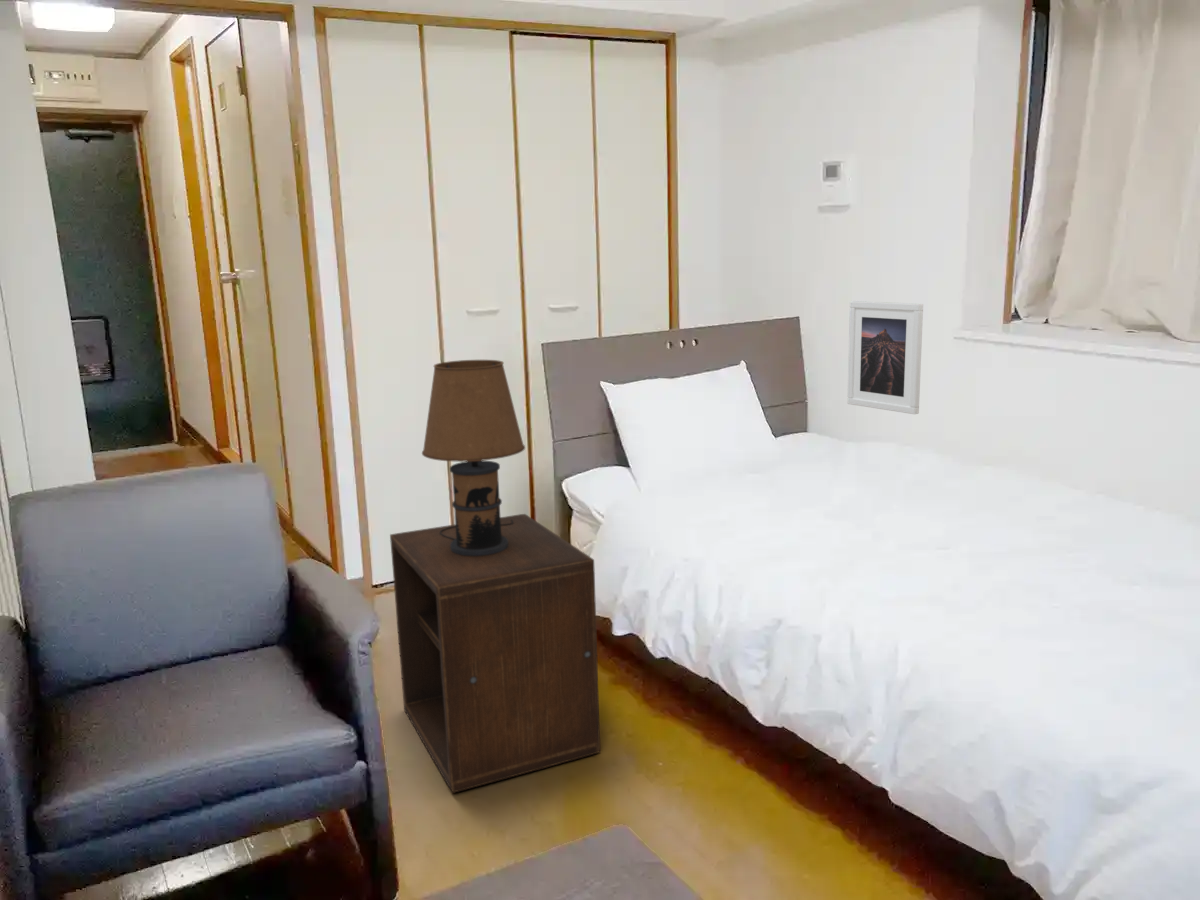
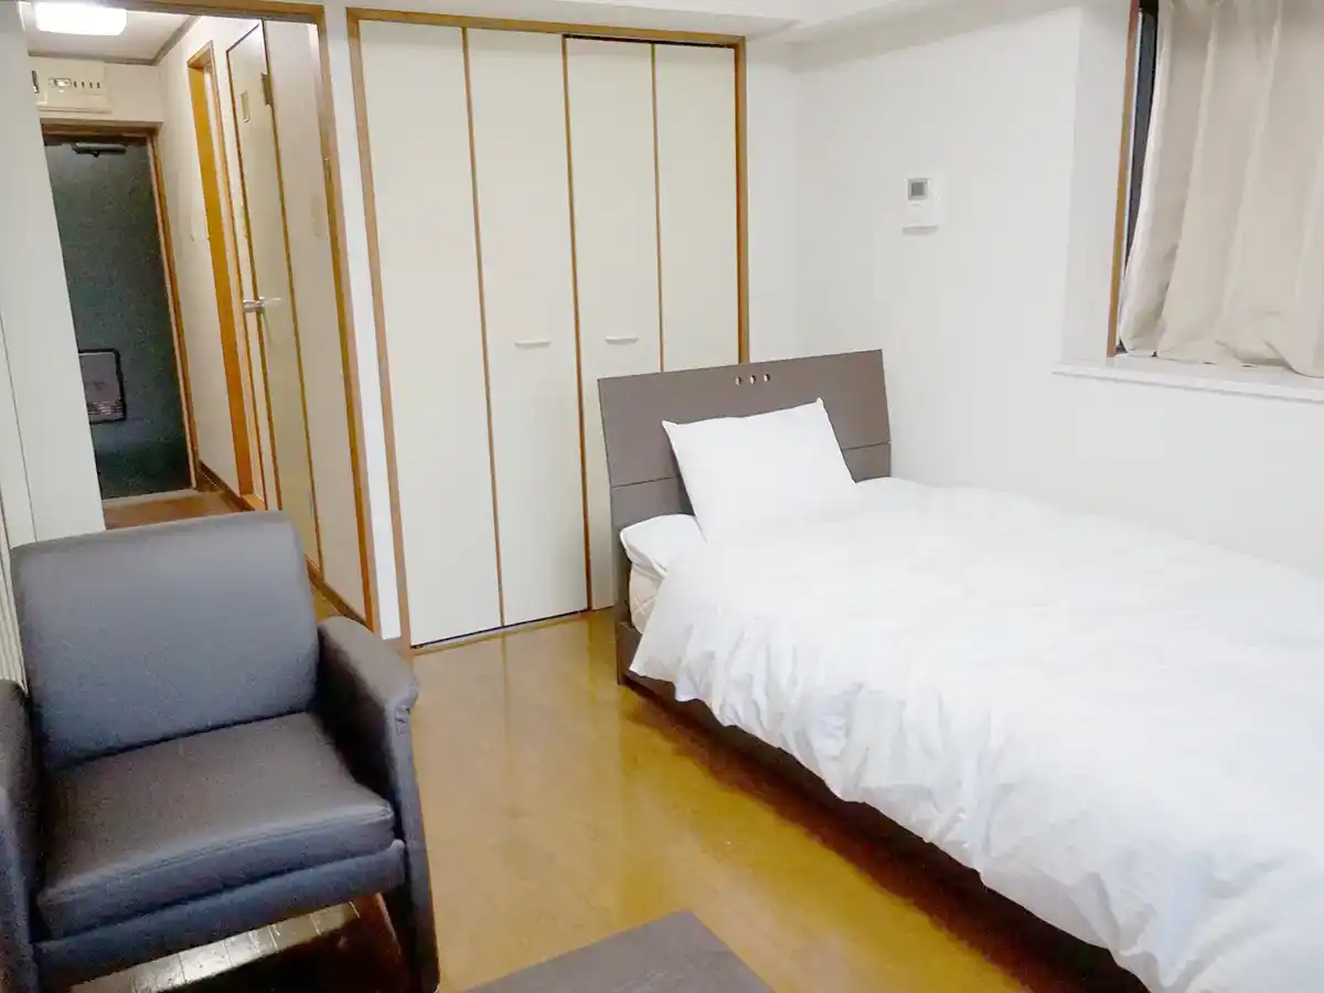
- table lamp [421,359,526,556]
- nightstand [389,513,601,794]
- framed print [846,300,924,415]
